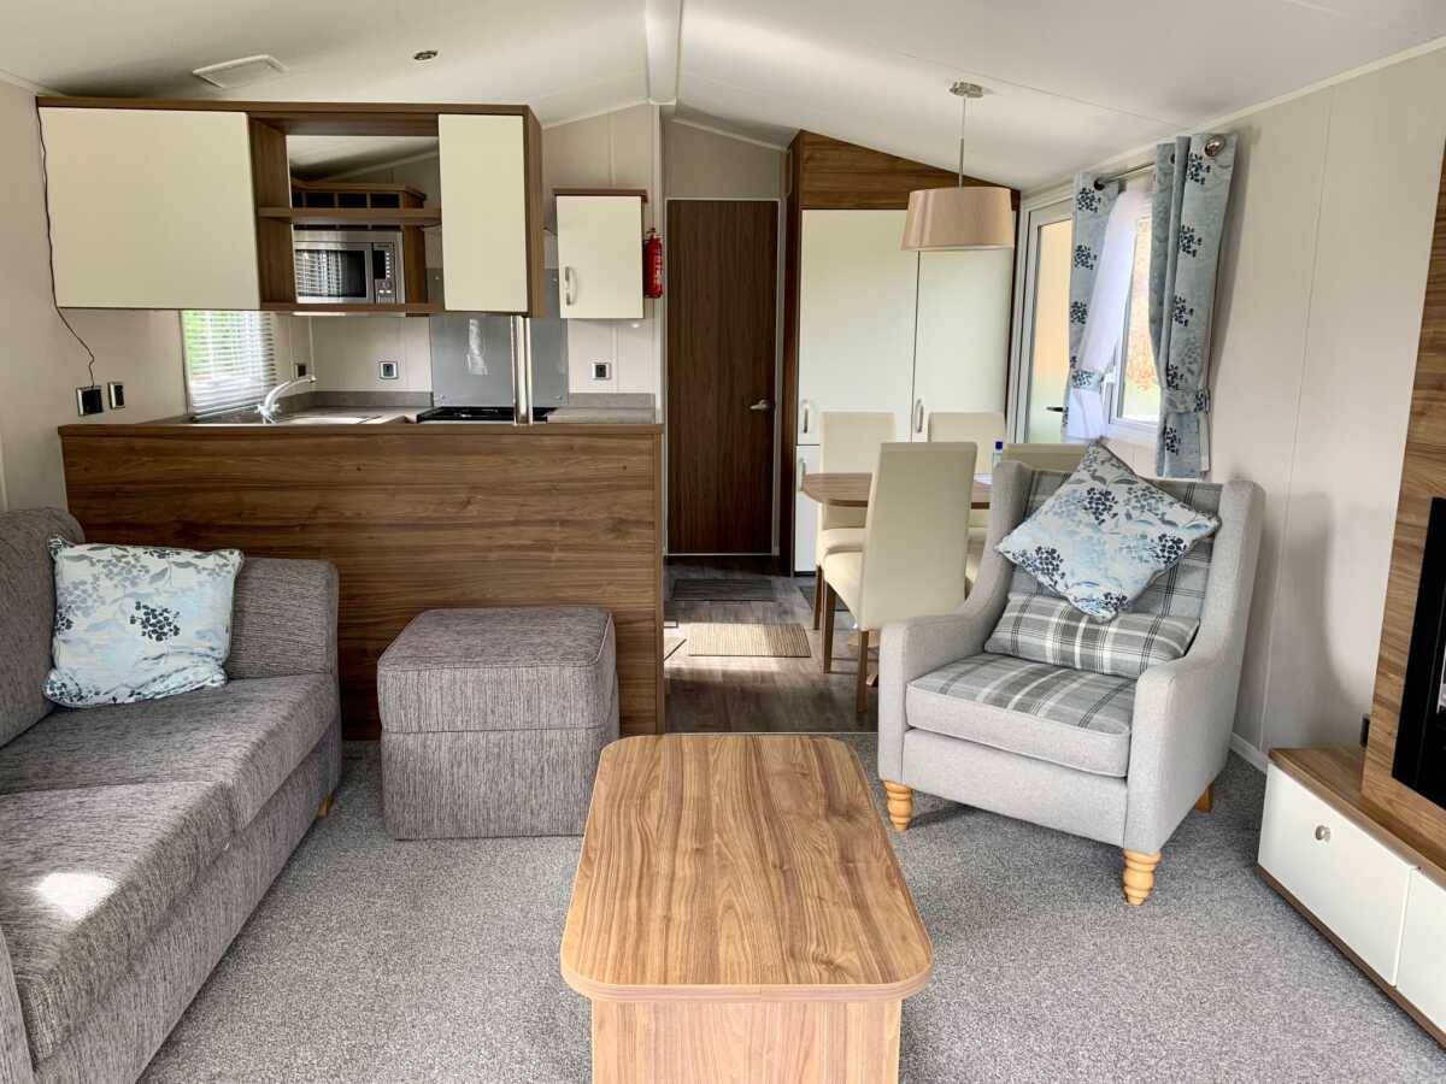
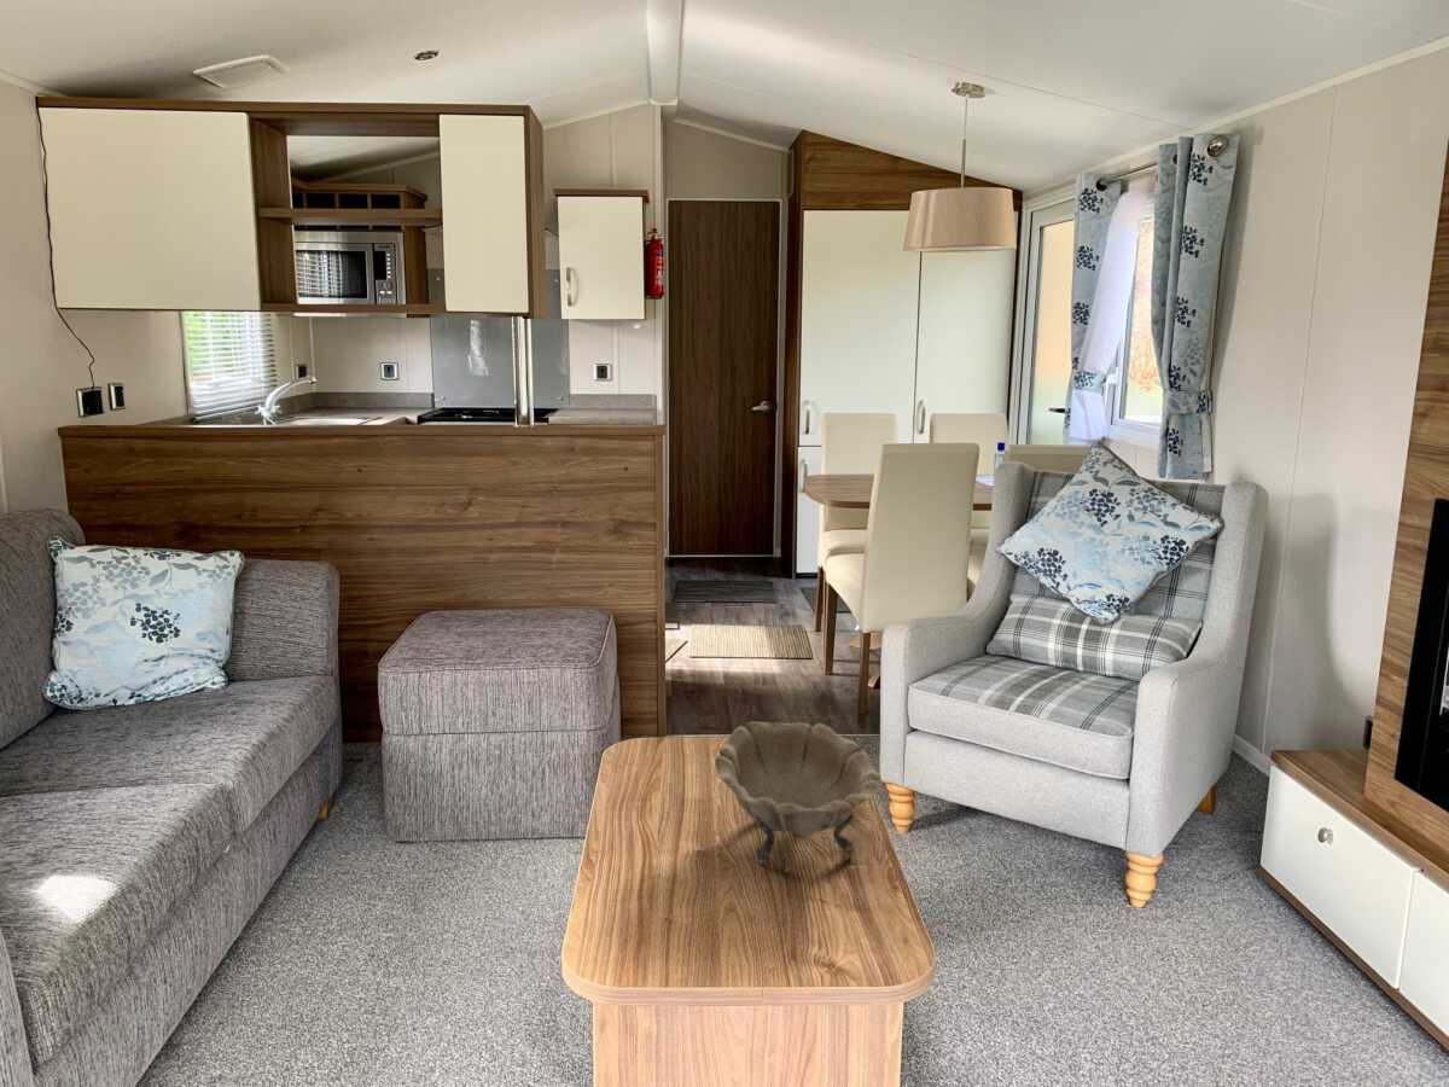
+ decorative bowl [714,720,883,865]
